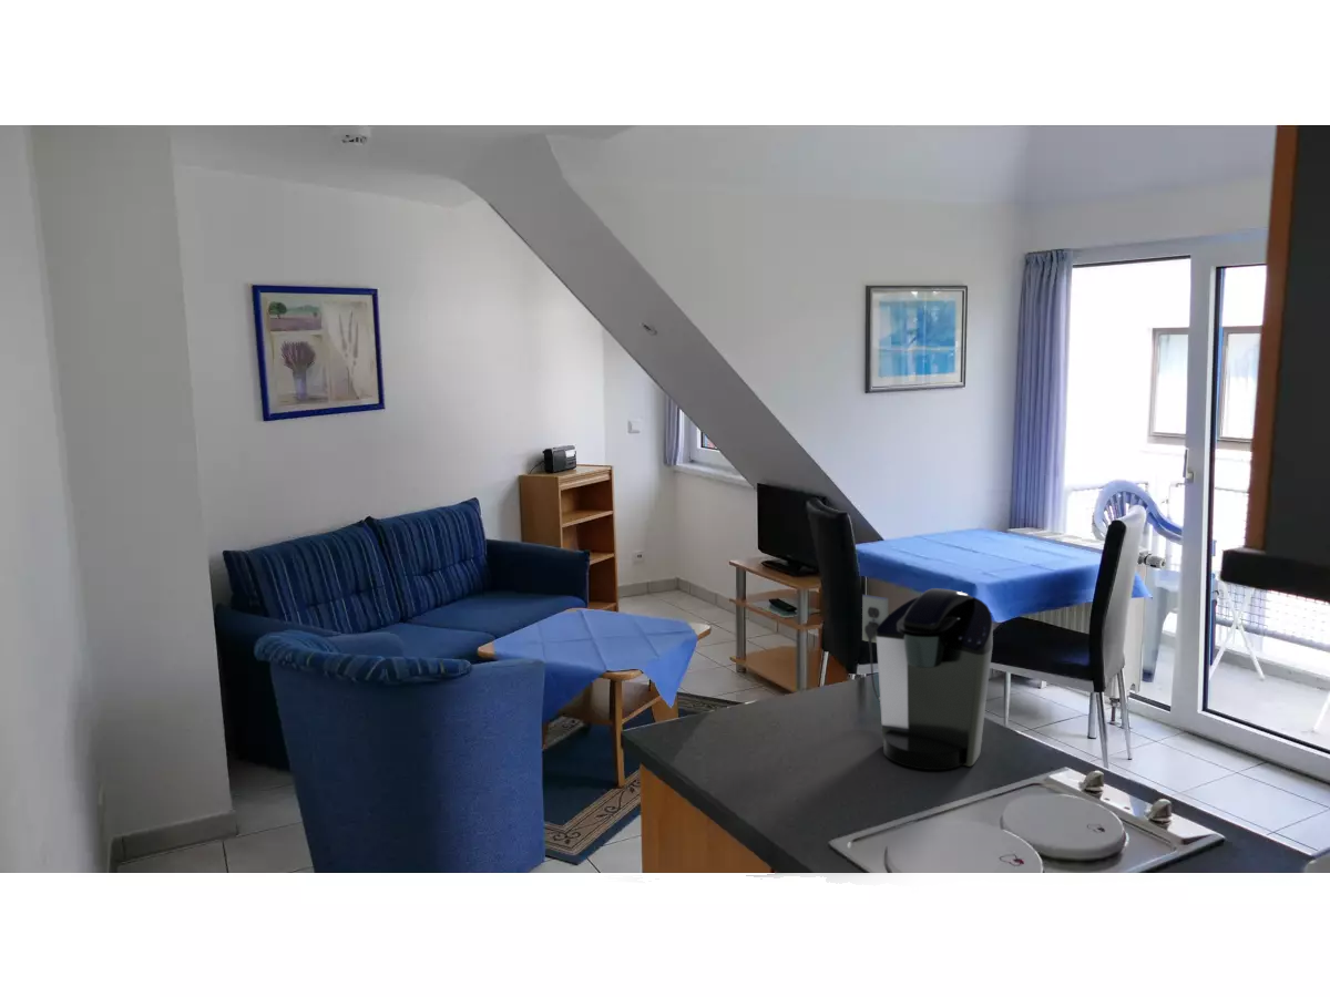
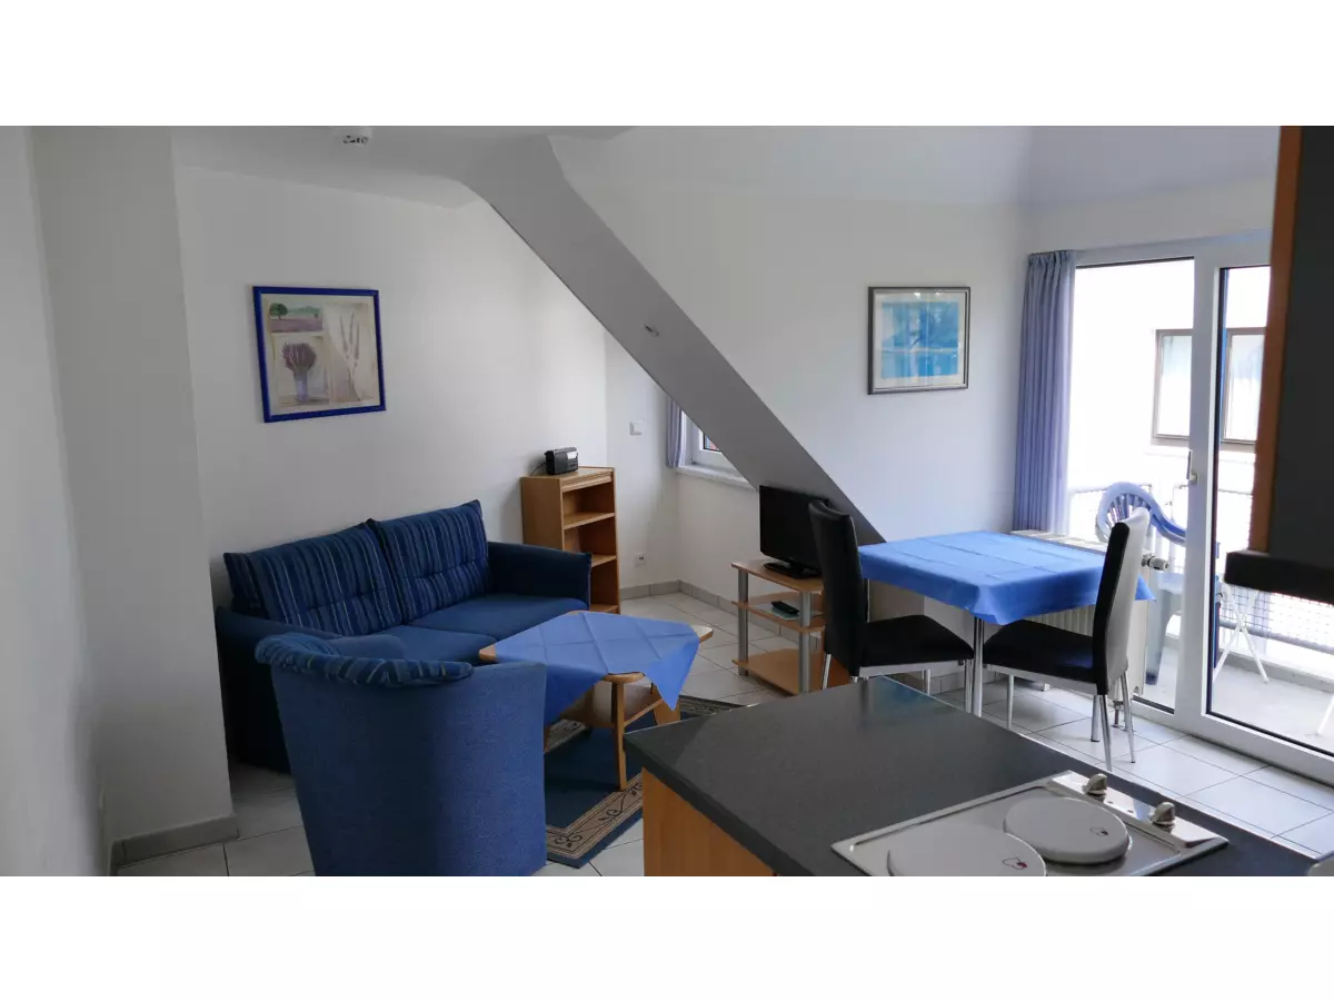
- coffee maker [861,587,994,771]
